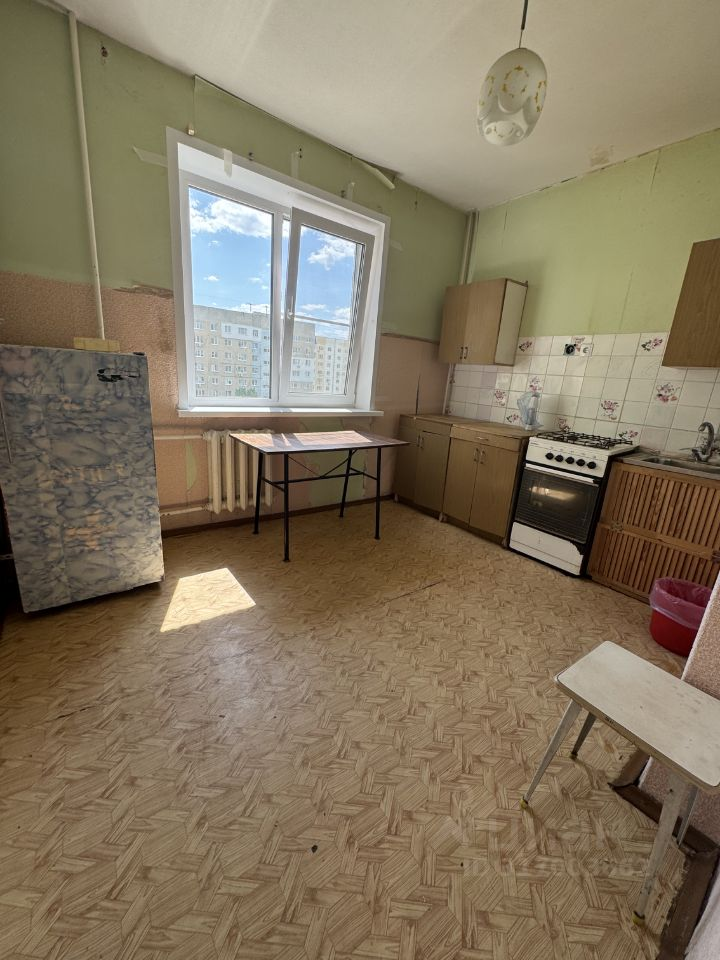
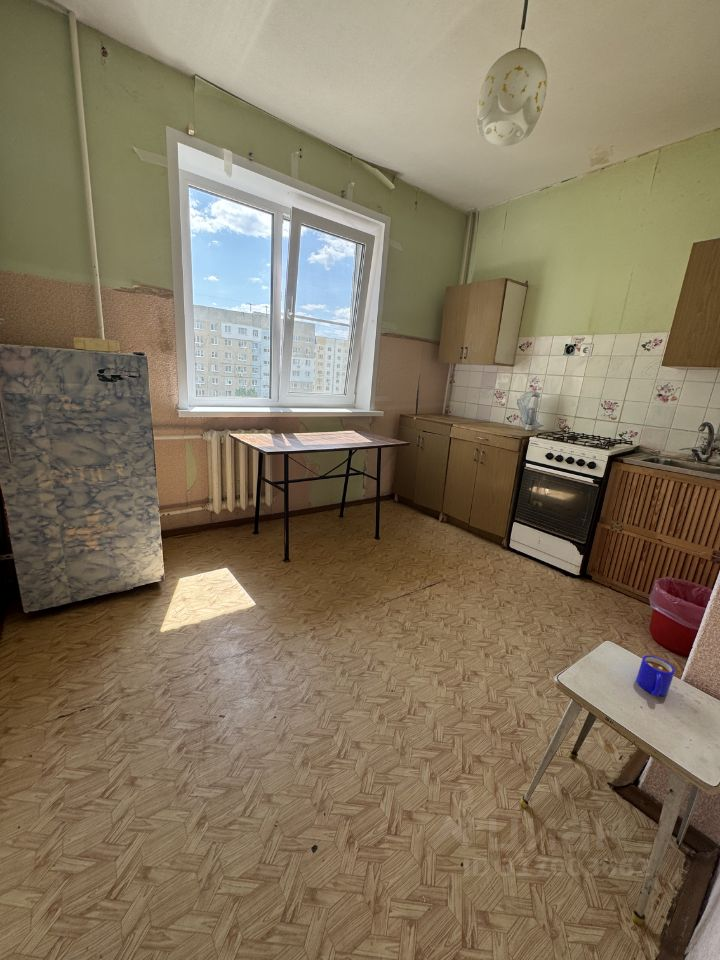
+ mug [635,654,676,697]
